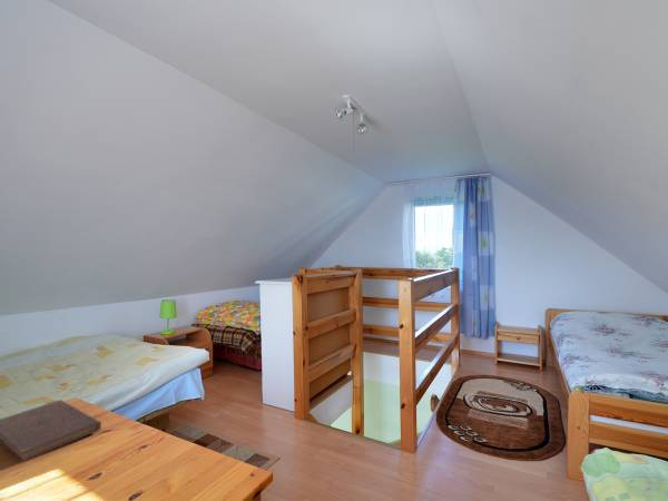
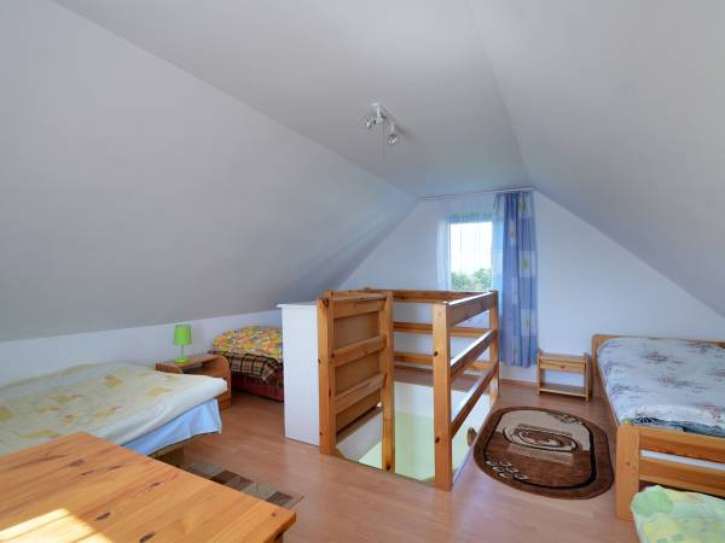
- book [0,399,102,463]
